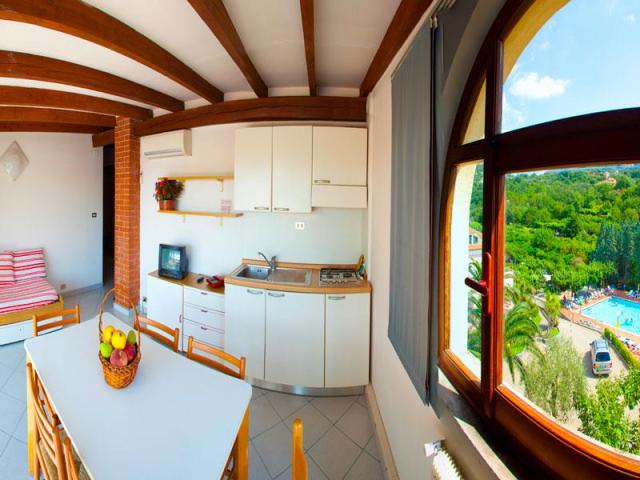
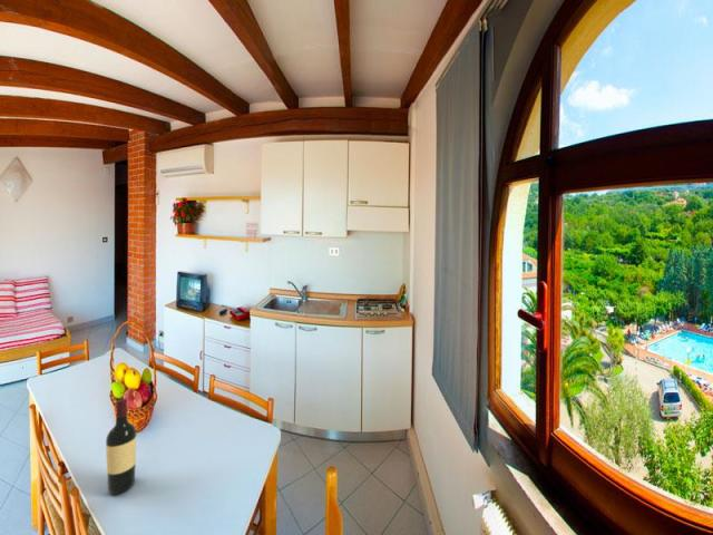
+ wine bottle [105,397,137,495]
